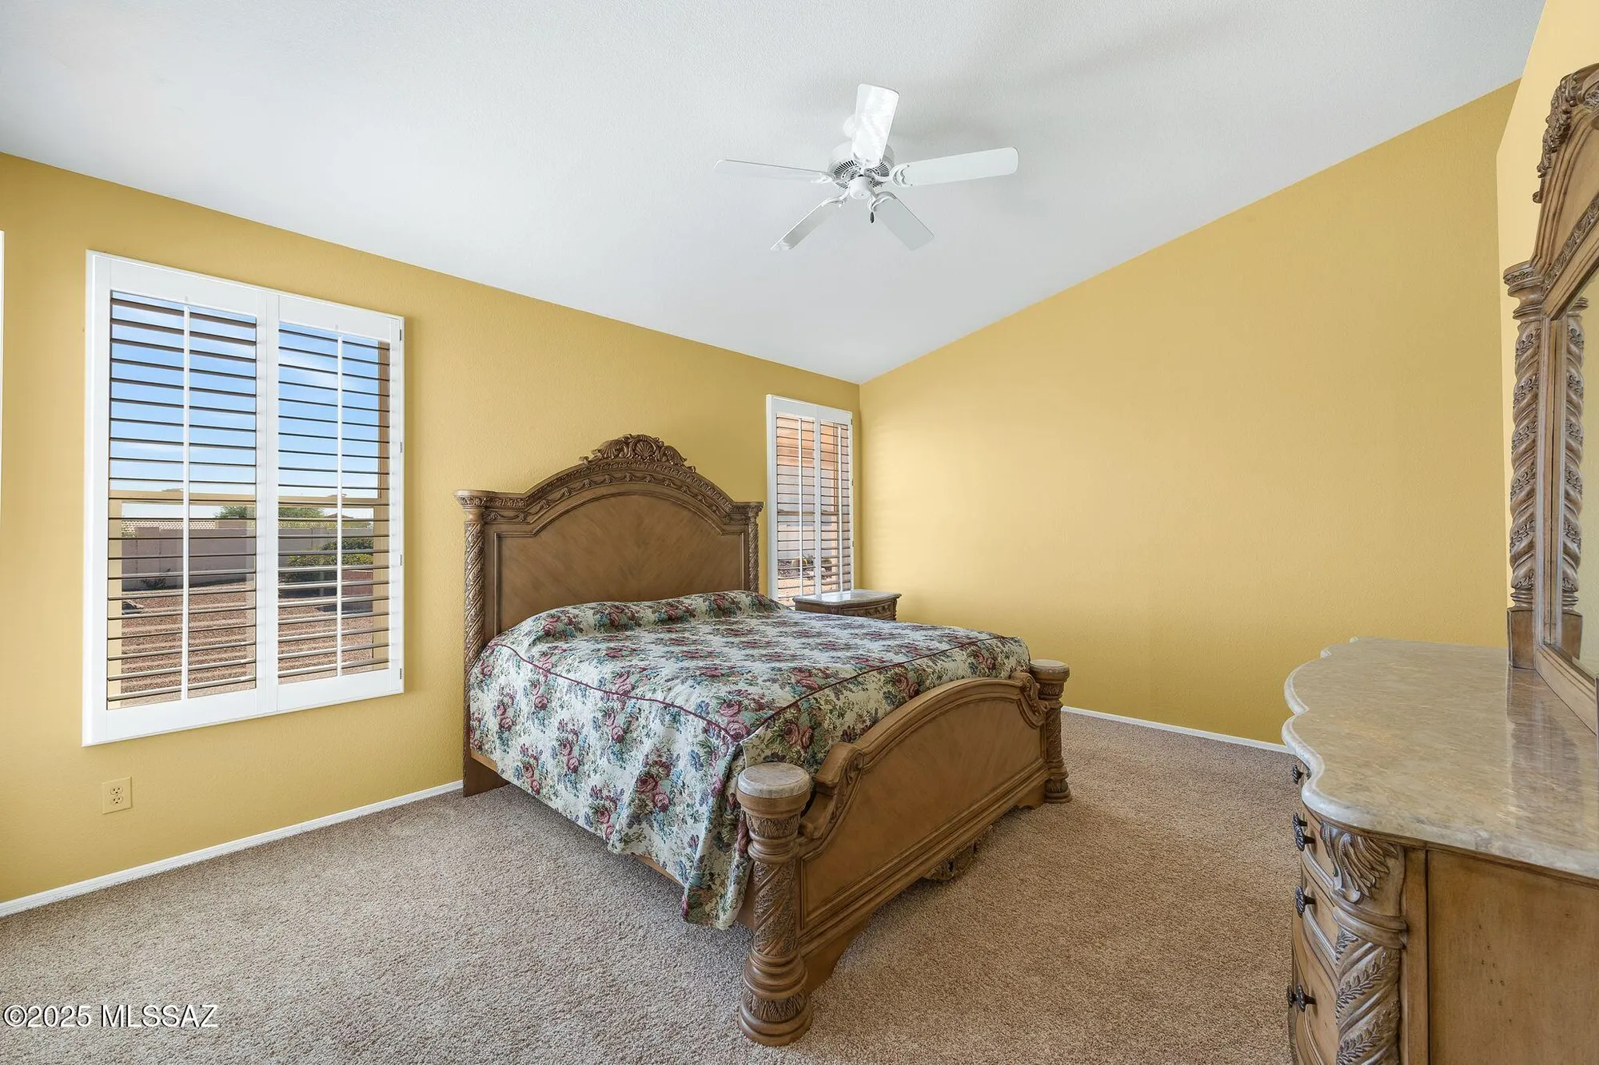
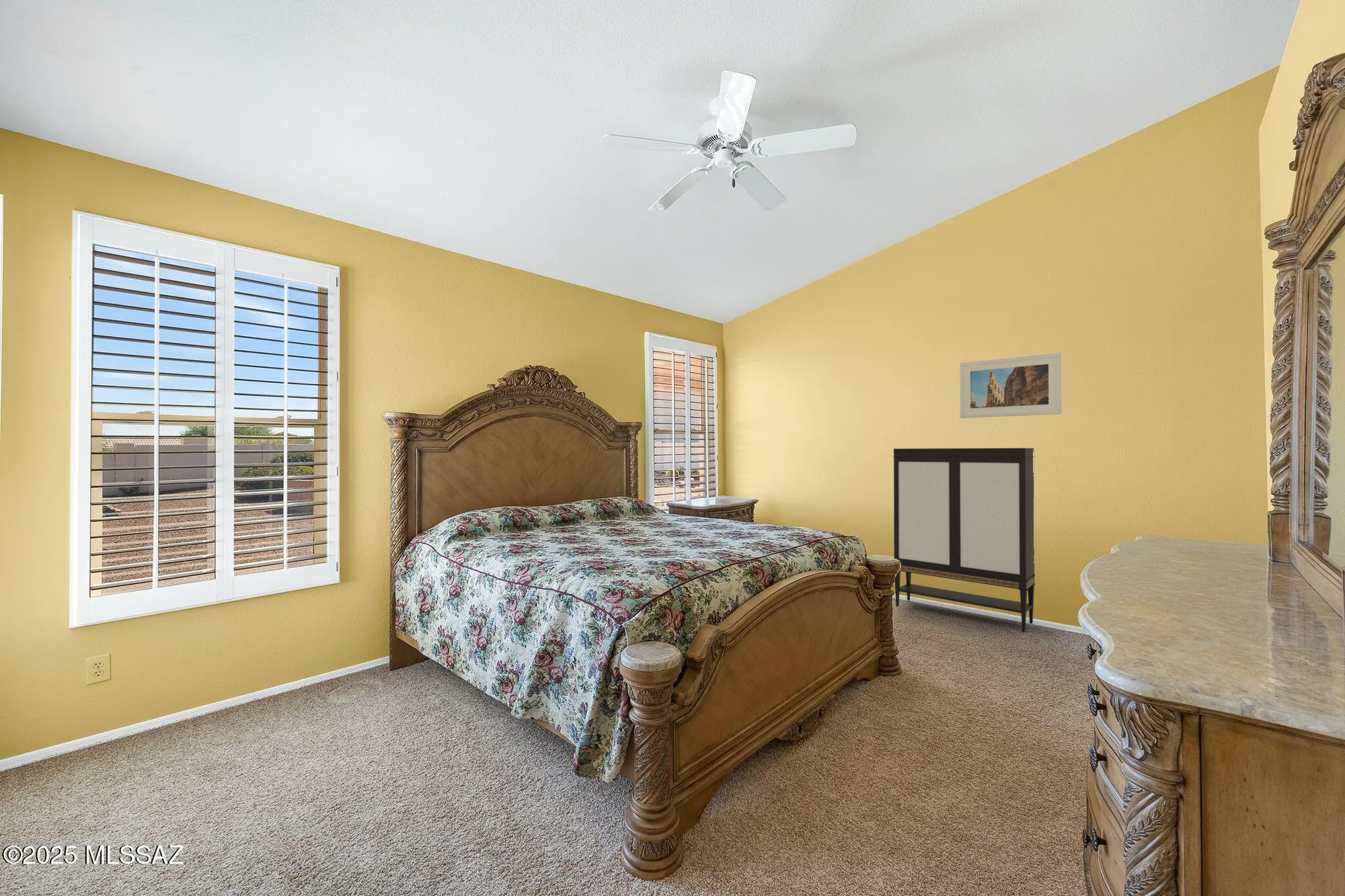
+ storage cabinet [892,448,1036,633]
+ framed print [959,352,1062,419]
